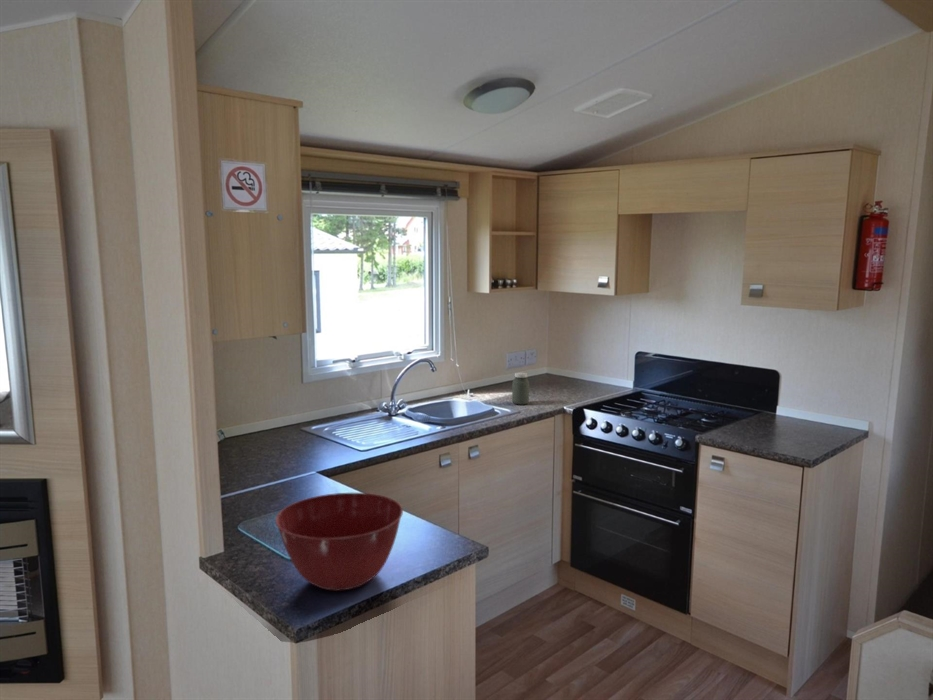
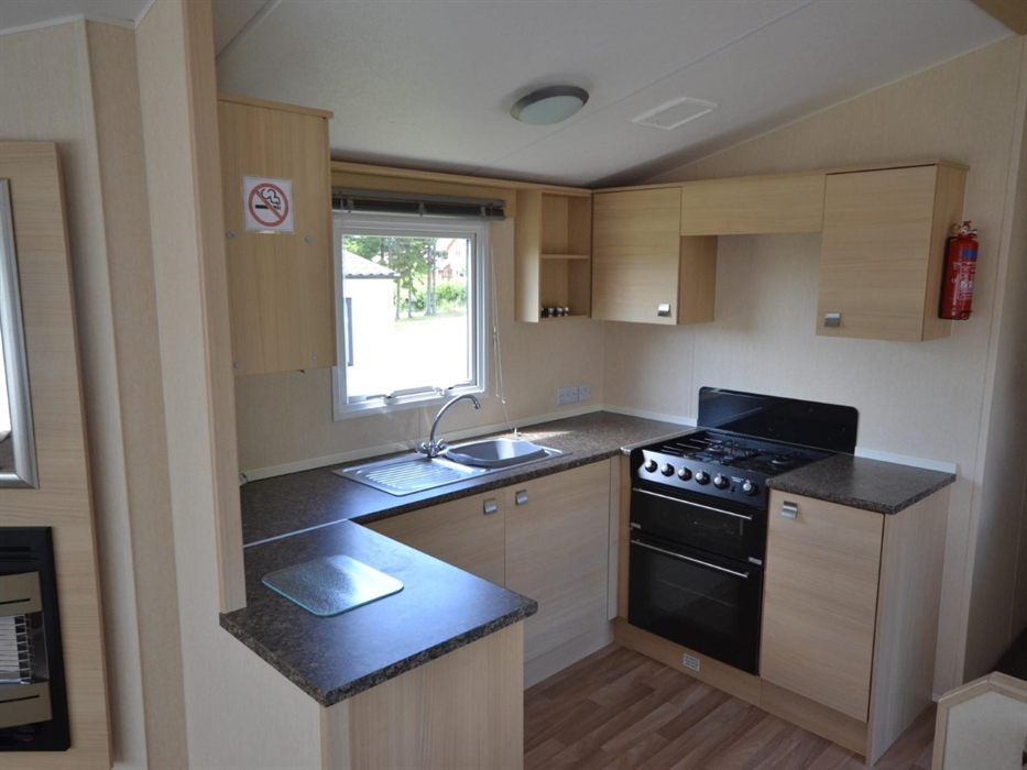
- mixing bowl [274,492,404,592]
- jar [511,371,530,406]
